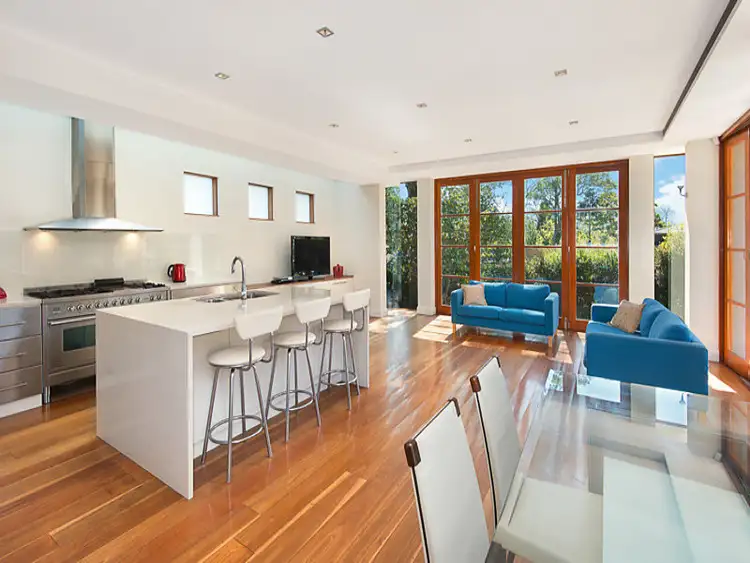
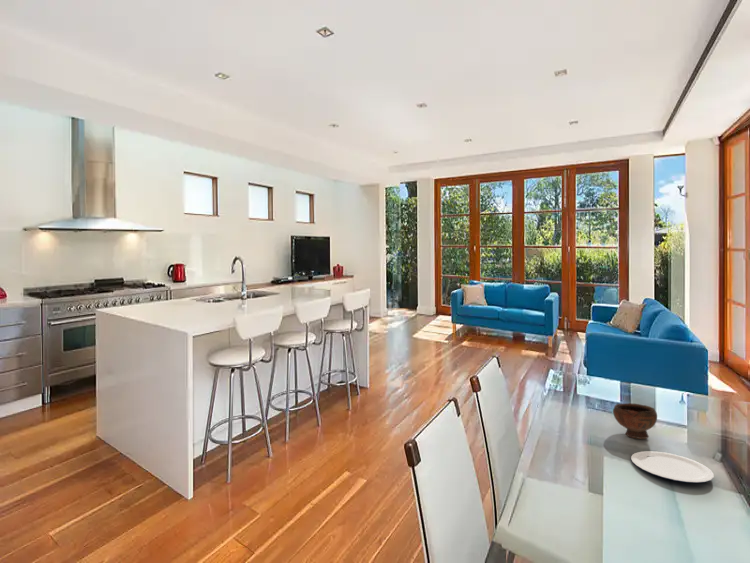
+ plate [630,450,715,484]
+ bowl [612,402,658,440]
